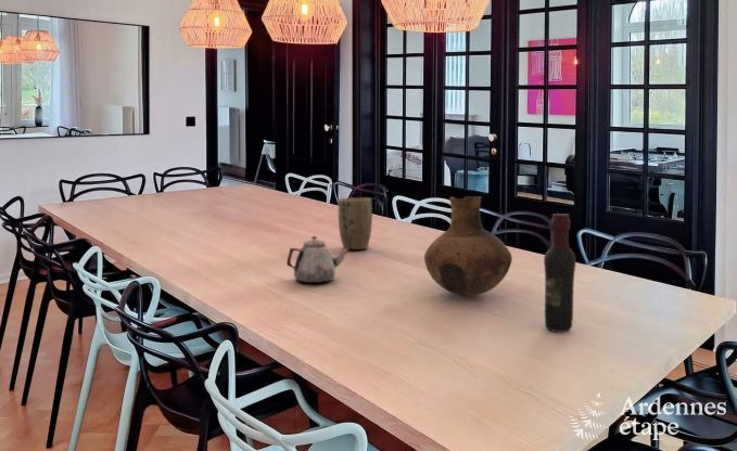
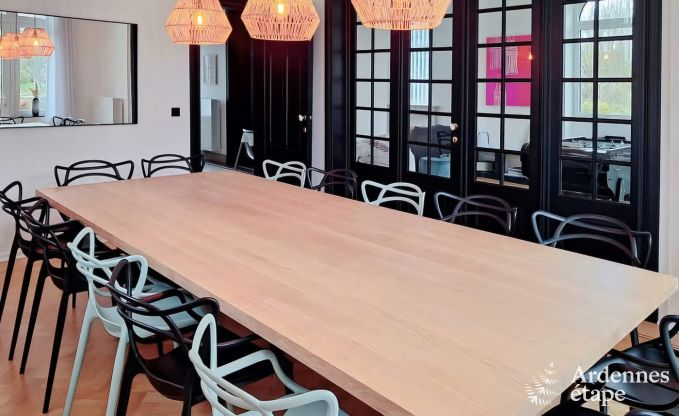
- vase [423,195,513,297]
- wine bottle [543,212,576,333]
- plant pot [338,197,373,250]
- teapot [285,235,350,284]
